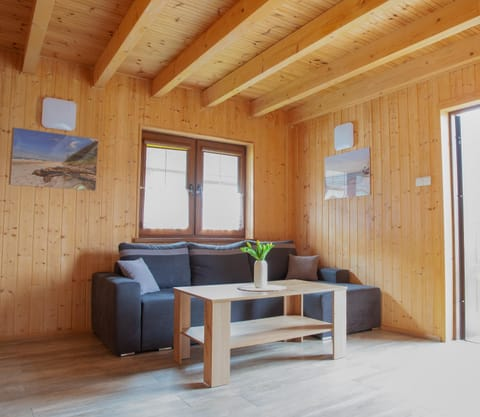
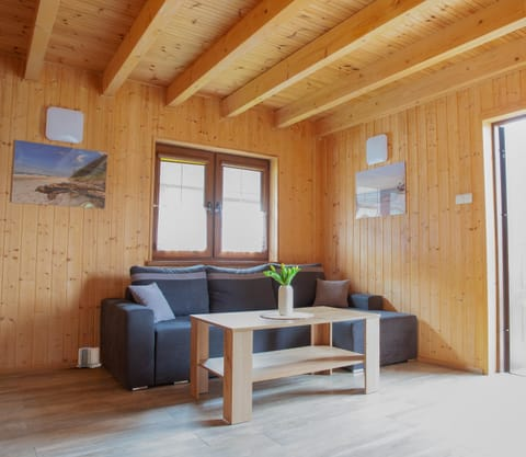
+ architectural model [77,346,102,369]
